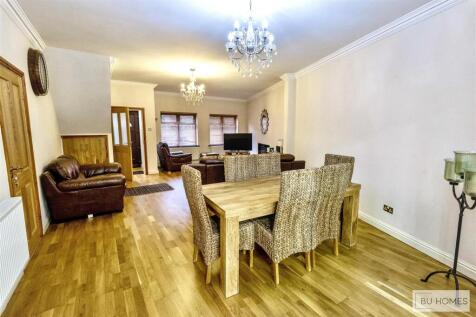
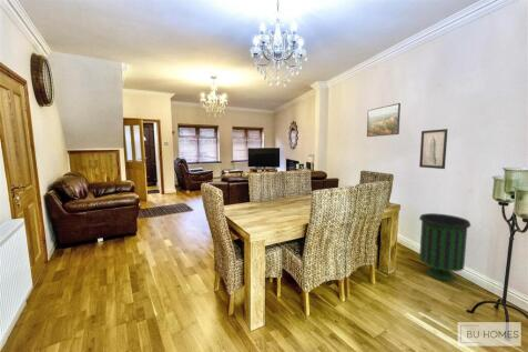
+ trash can [418,212,471,282]
+ wall art [418,128,448,170]
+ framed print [366,102,402,138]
